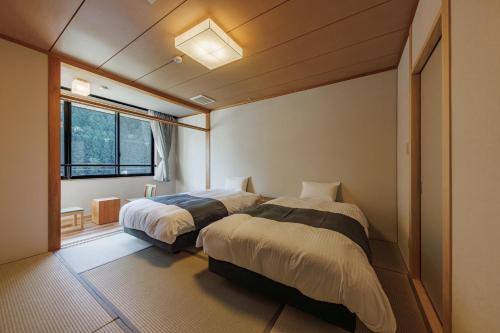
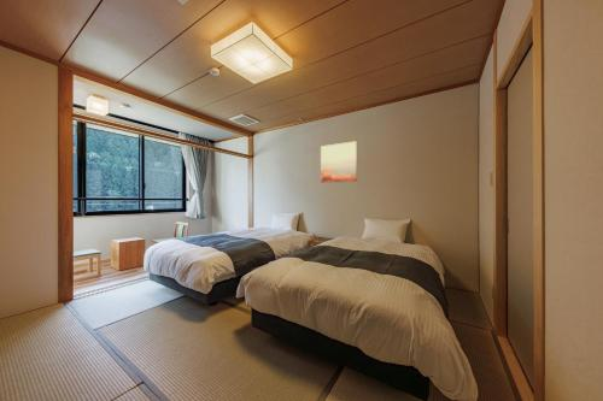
+ wall art [320,140,358,184]
